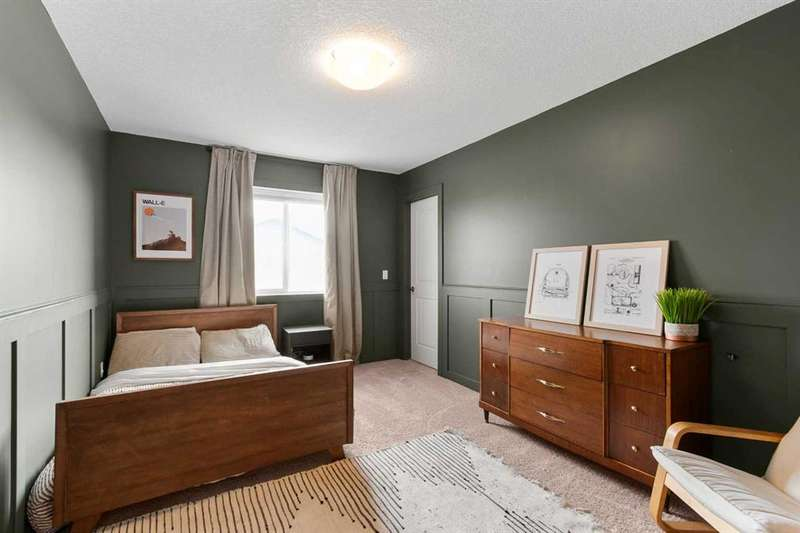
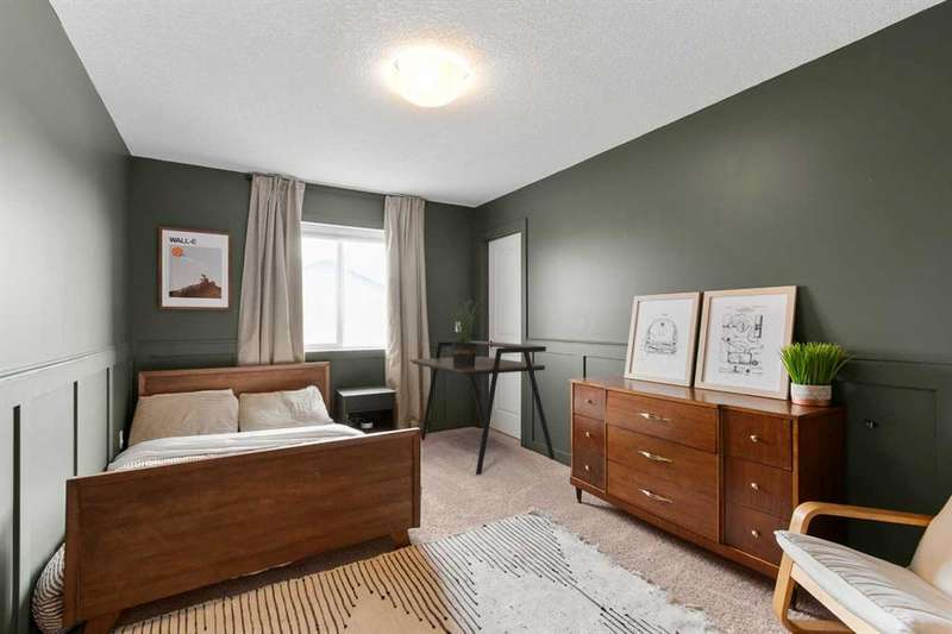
+ potted plant [447,297,483,369]
+ desk [408,340,556,476]
